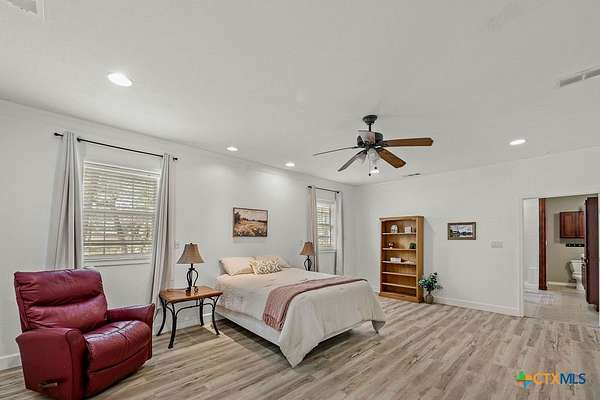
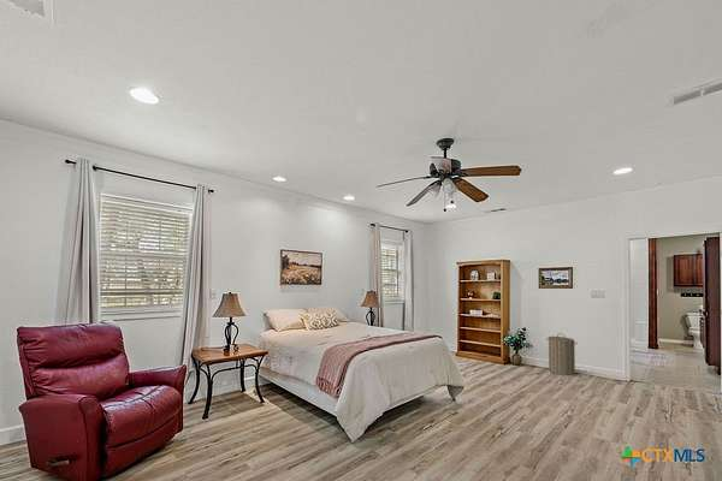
+ laundry hamper [545,332,579,376]
